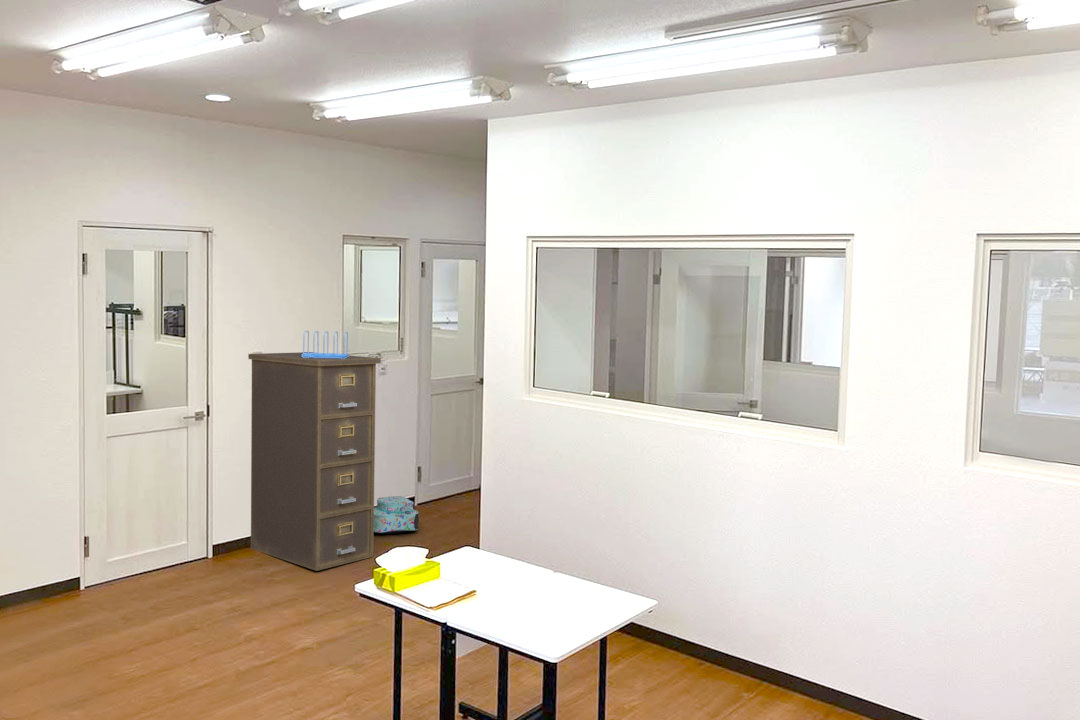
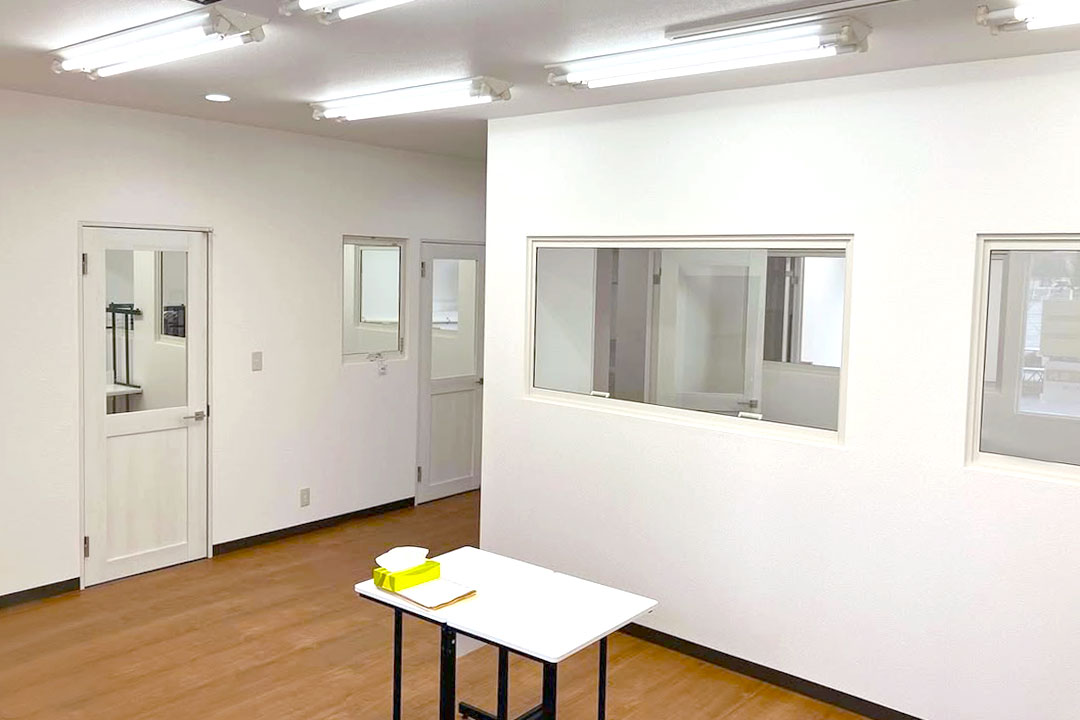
- filing cabinet [247,351,382,572]
- backpack [374,495,420,535]
- file sorter [302,330,350,359]
